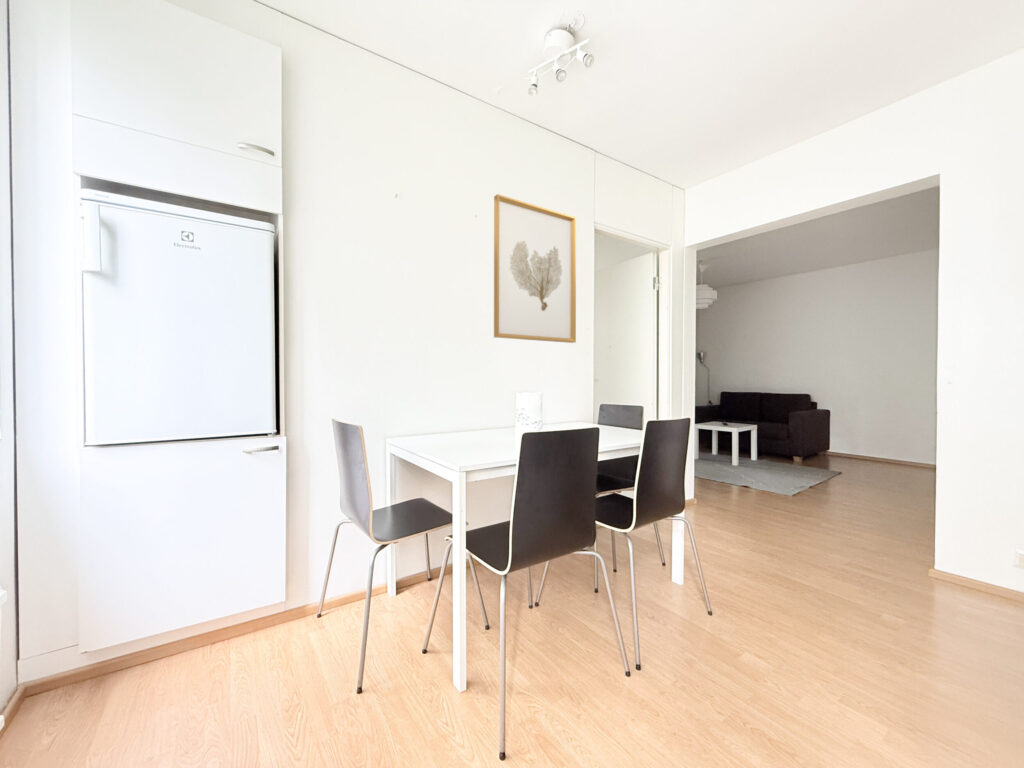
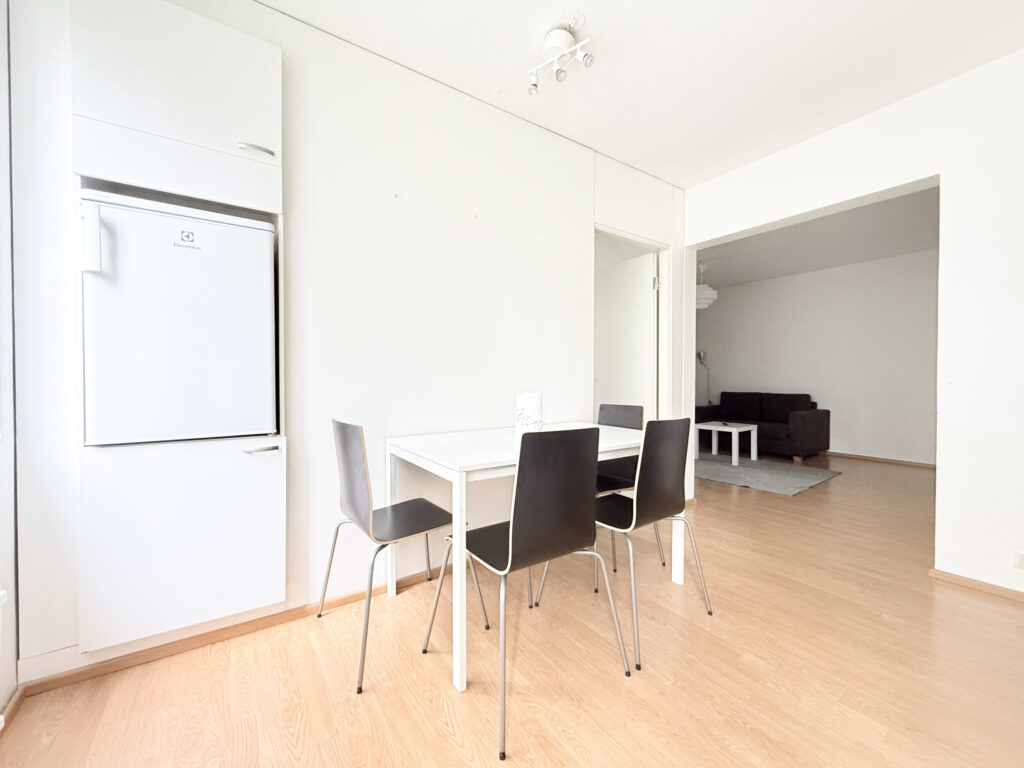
- wall art [493,193,577,344]
